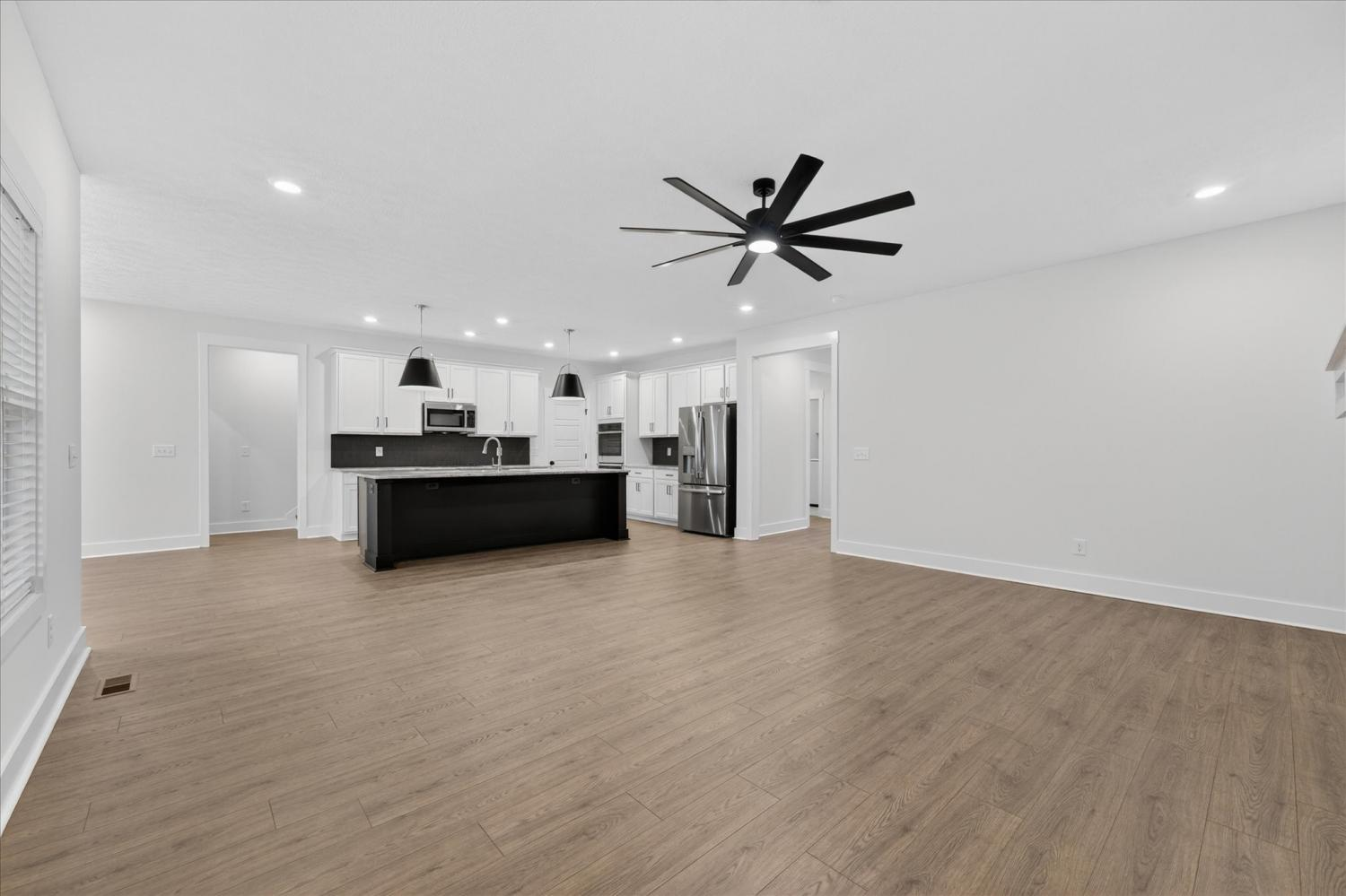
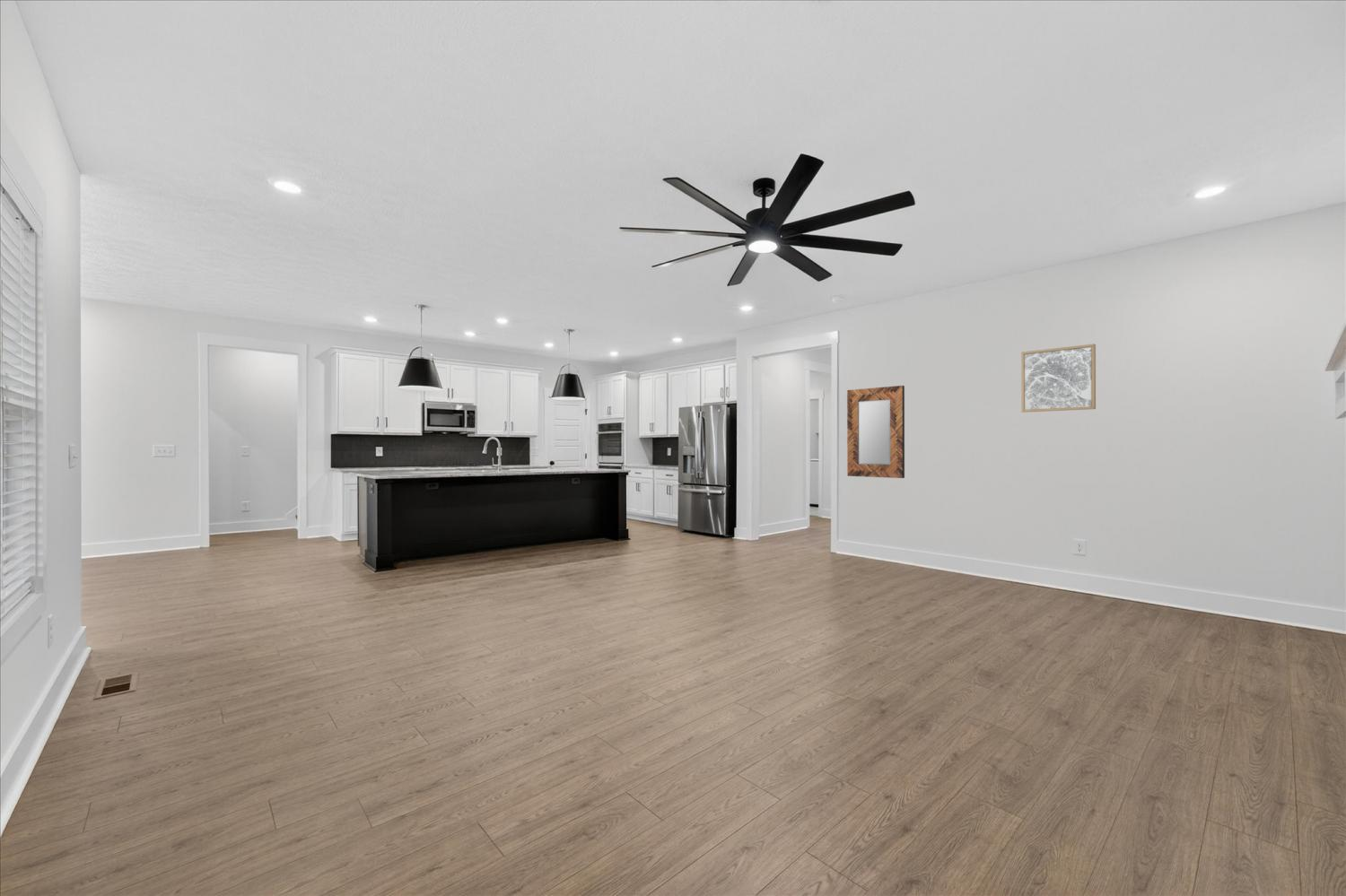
+ home mirror [846,385,905,479]
+ wall art [1020,343,1097,413]
